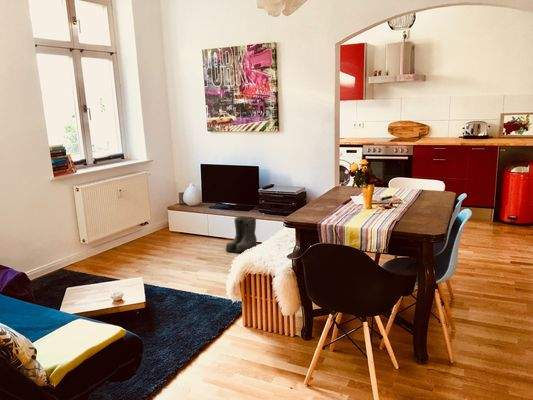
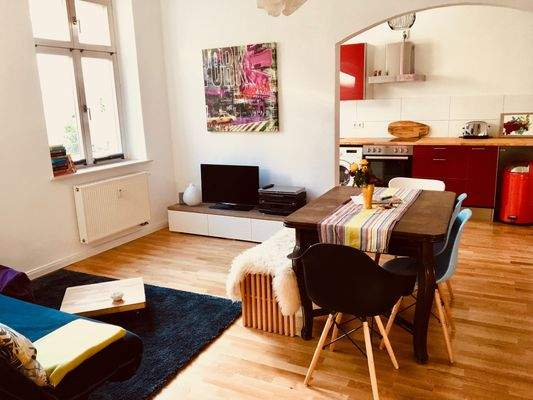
- boots [225,215,258,253]
